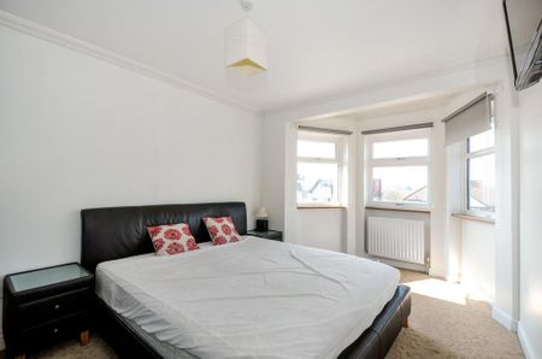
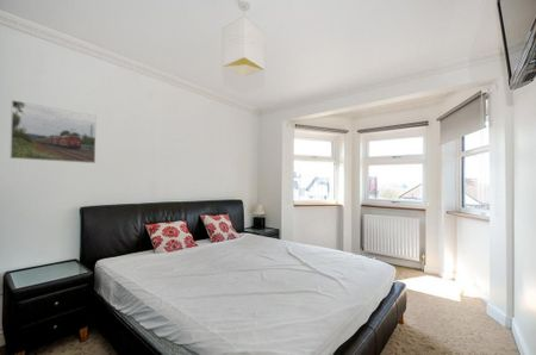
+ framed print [8,99,98,164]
